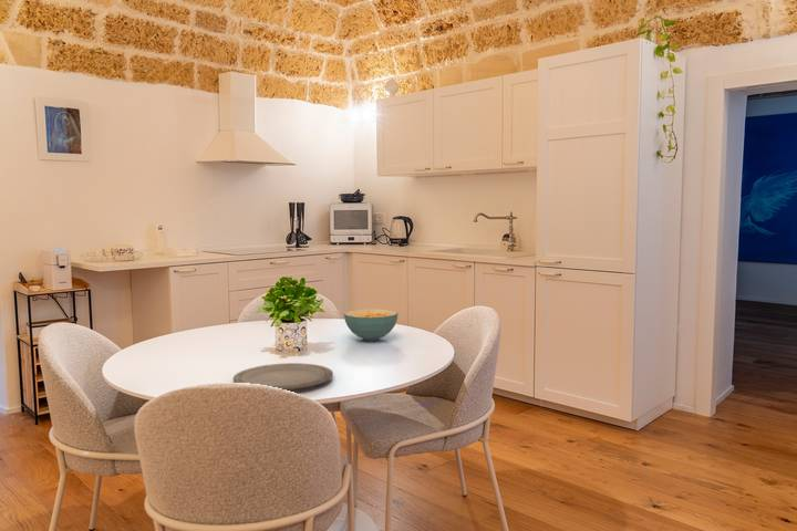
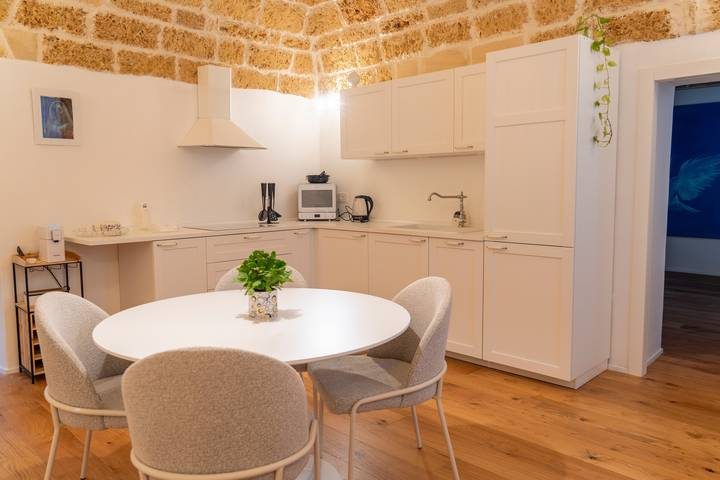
- cereal bowl [343,309,400,342]
- plate [232,362,334,391]
